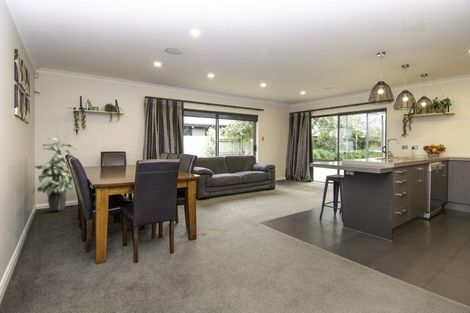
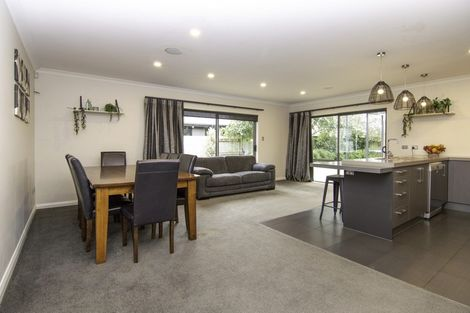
- indoor plant [33,137,77,212]
